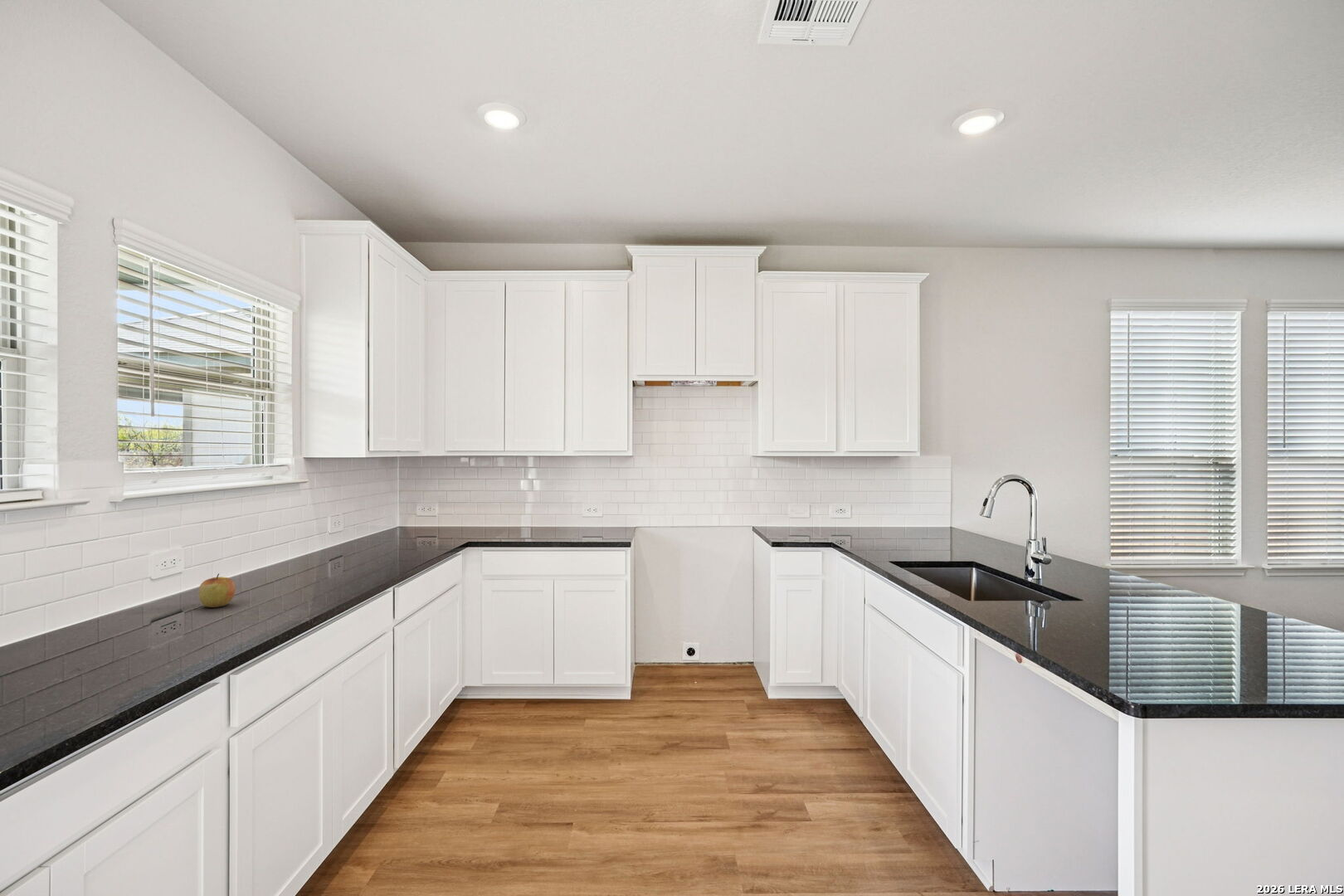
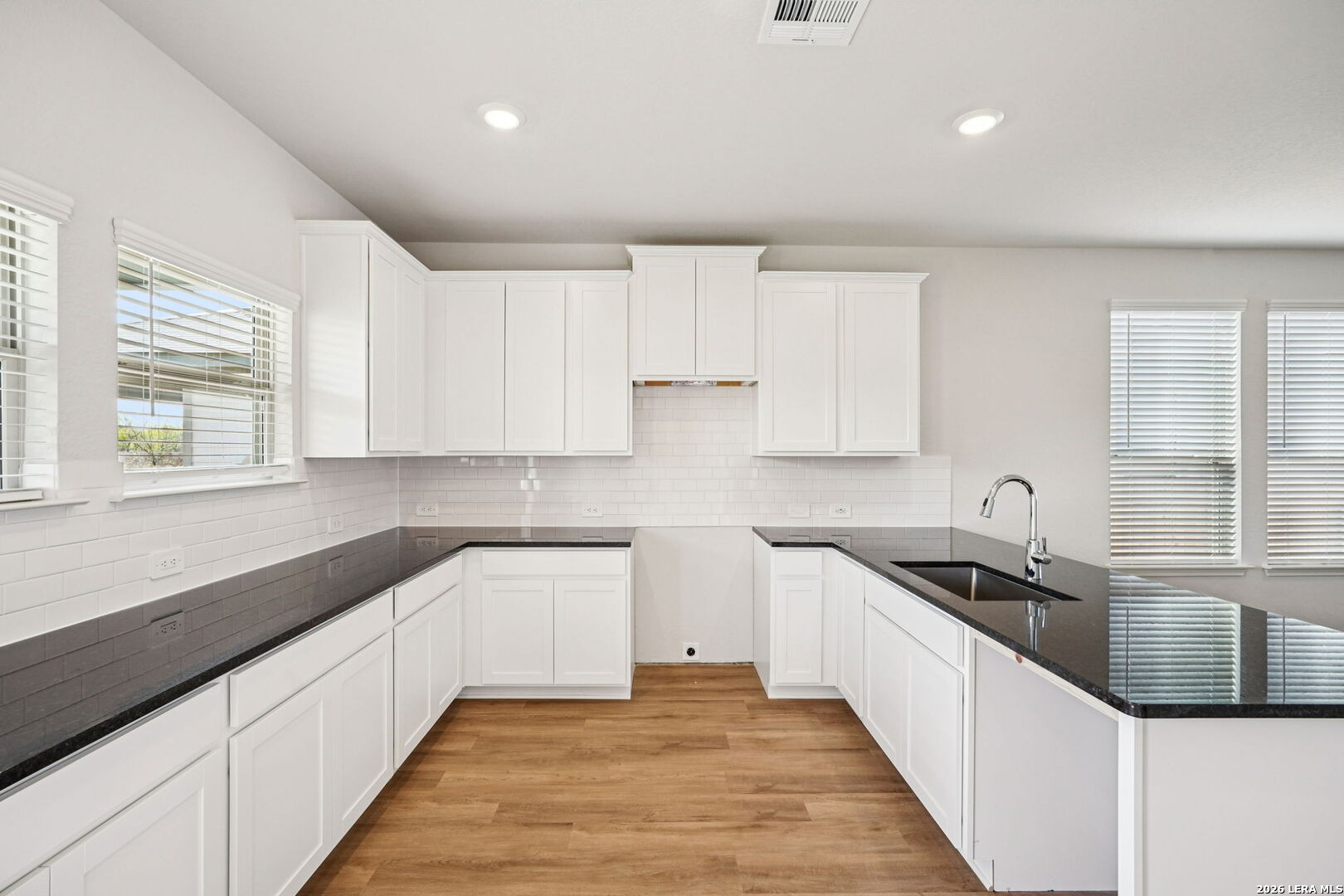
- apple [197,572,236,608]
